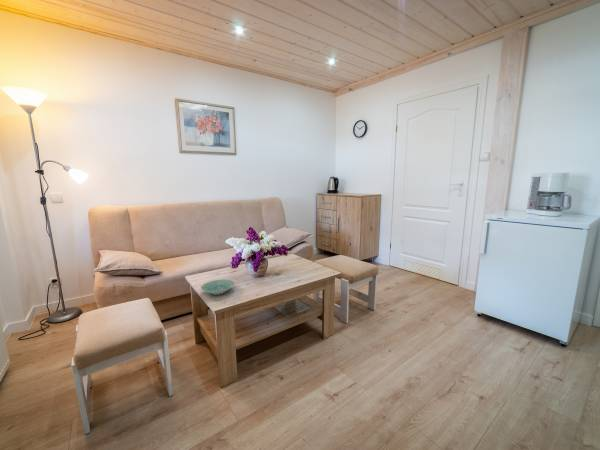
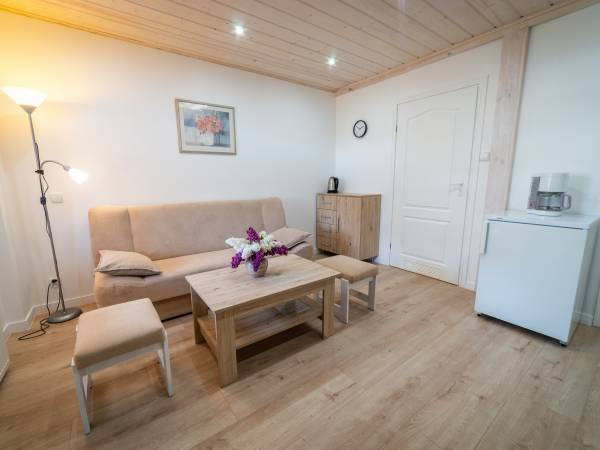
- bowl [200,278,235,296]
